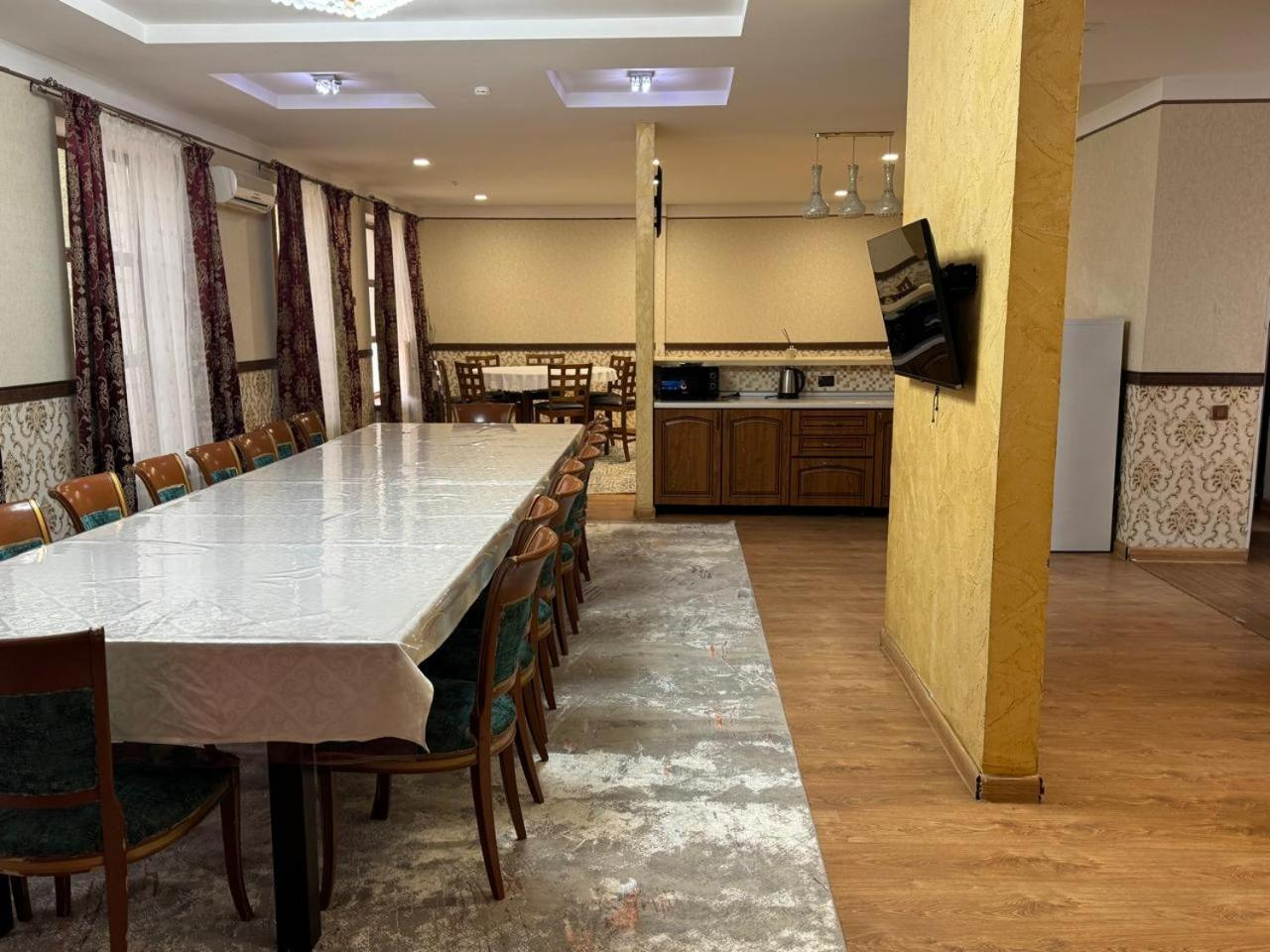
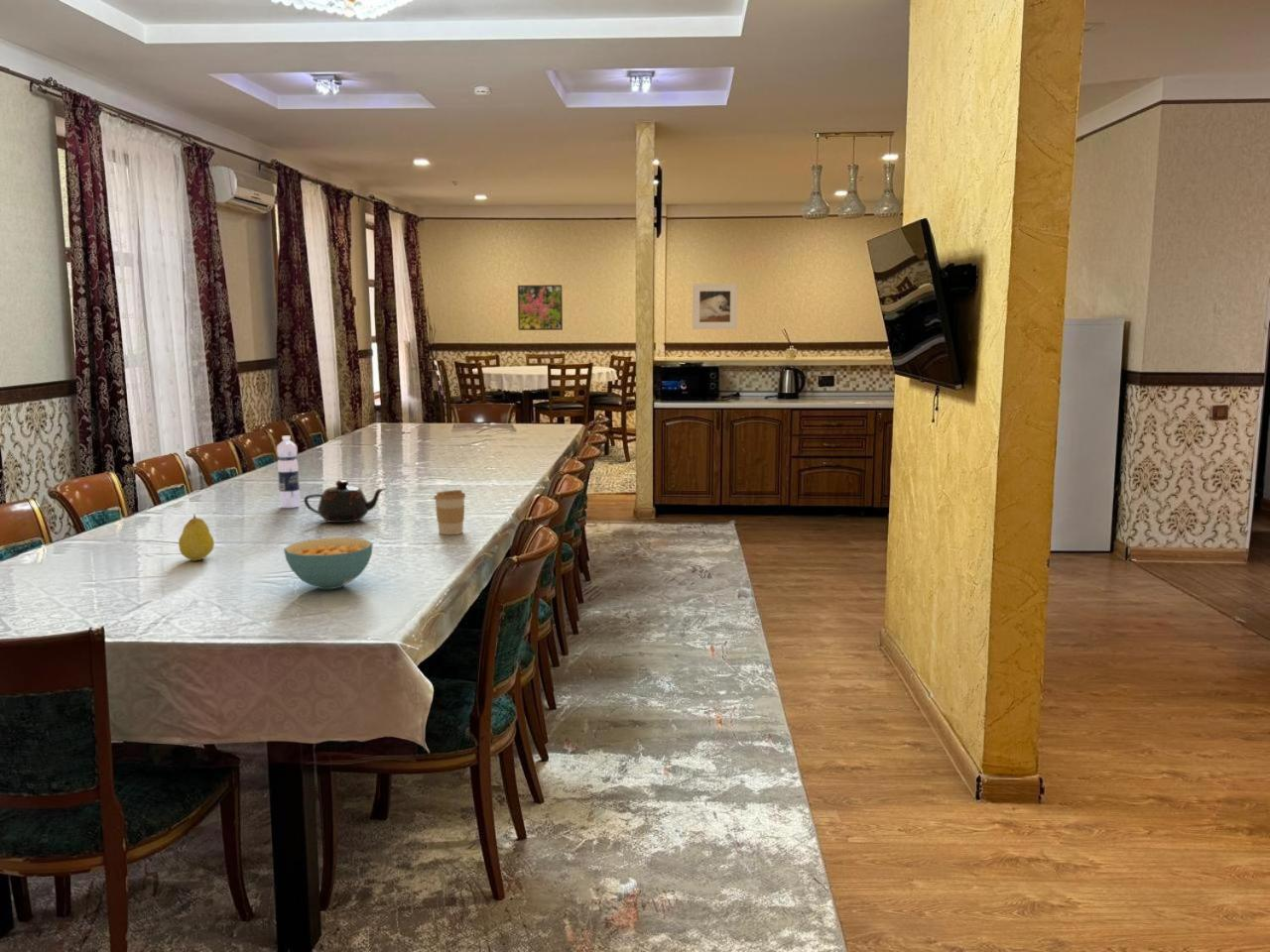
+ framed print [517,284,564,331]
+ fruit [178,513,215,562]
+ teapot [303,479,387,524]
+ coffee cup [433,489,466,535]
+ water bottle [276,435,301,509]
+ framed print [692,283,738,330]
+ cereal bowl [283,536,374,590]
